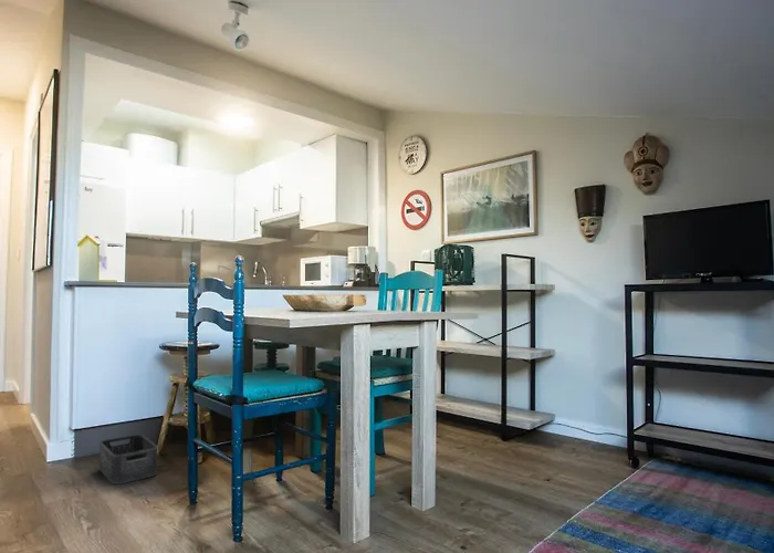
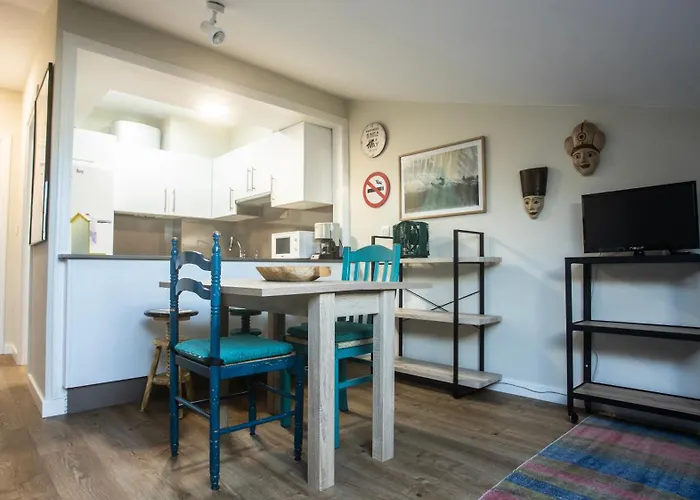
- storage bin [98,434,158,486]
